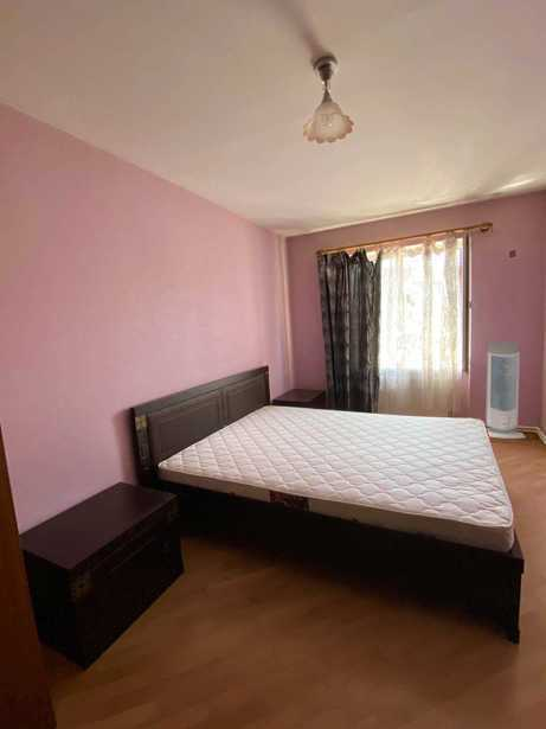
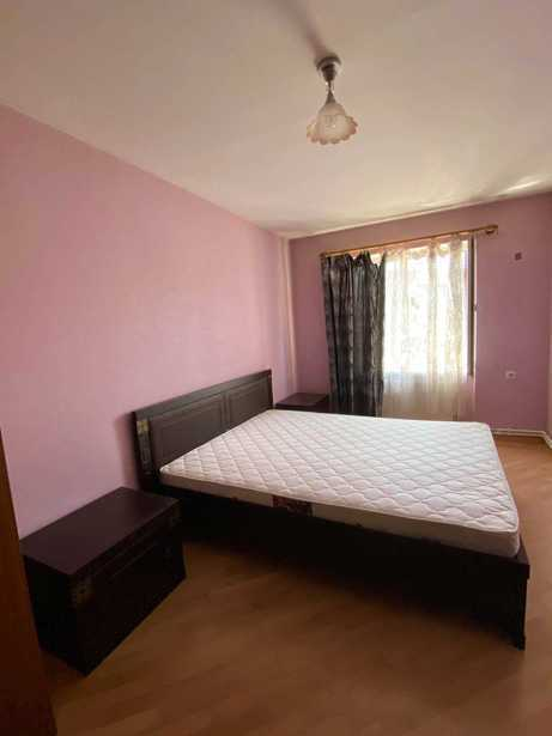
- air purifier [484,340,527,440]
